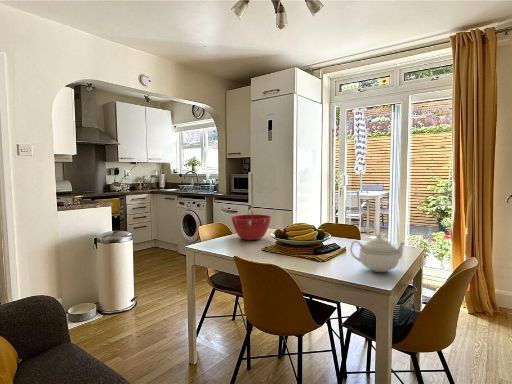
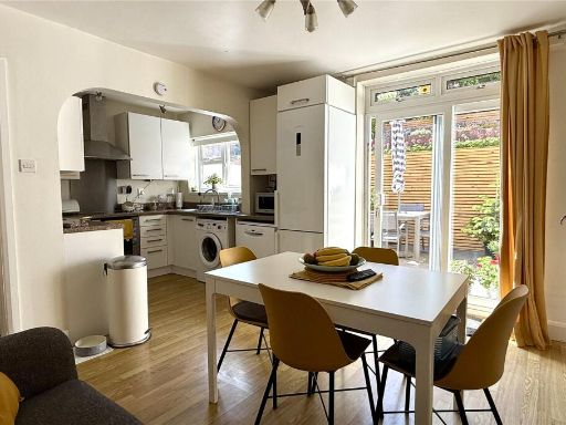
- teapot [349,233,406,273]
- mixing bowl [230,214,272,241]
